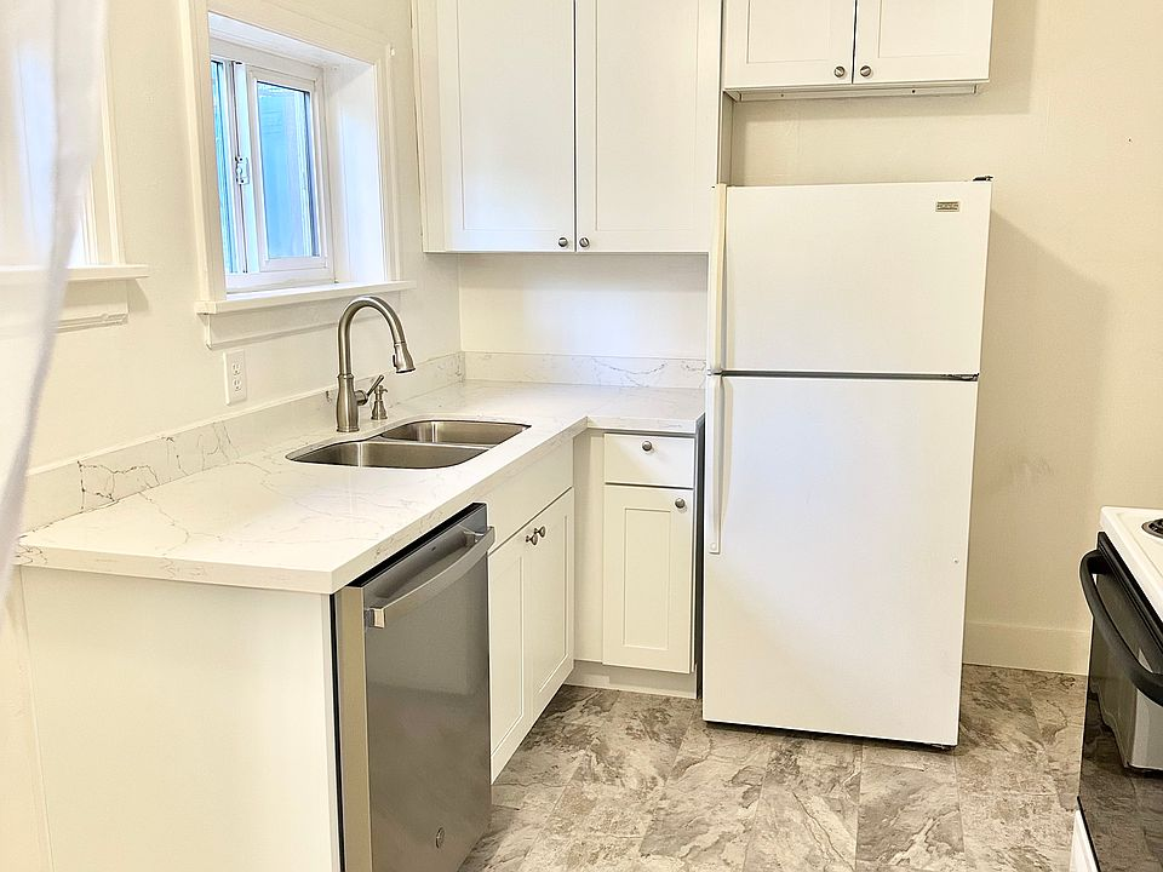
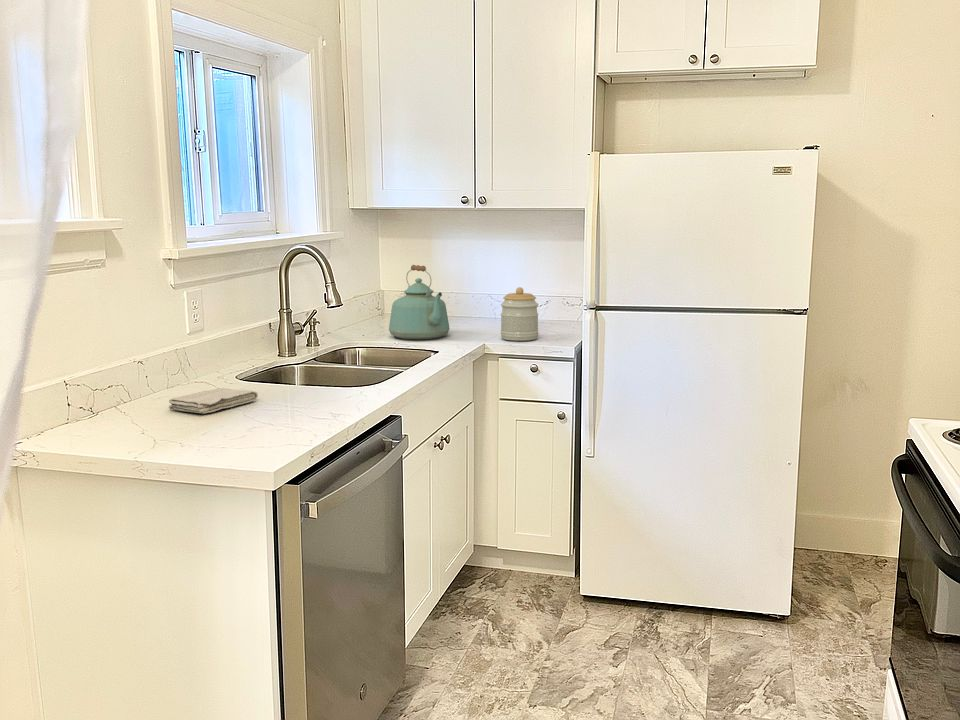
+ kettle [388,264,451,340]
+ jar [500,286,540,342]
+ washcloth [168,387,259,414]
